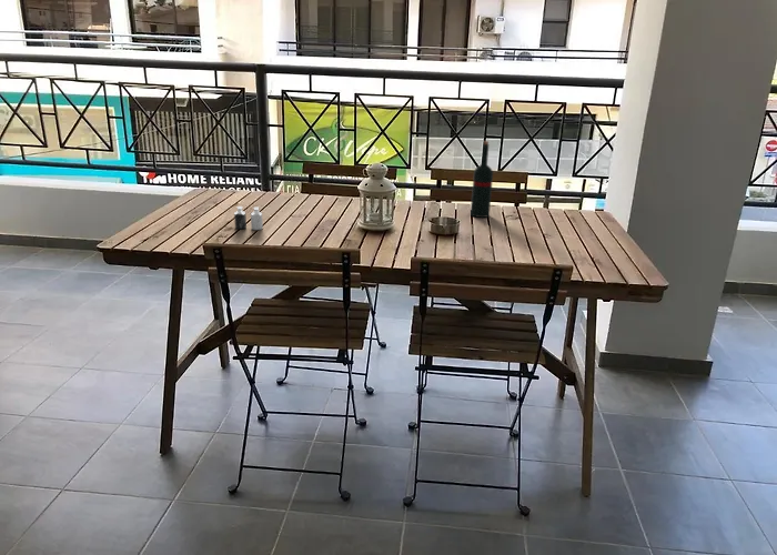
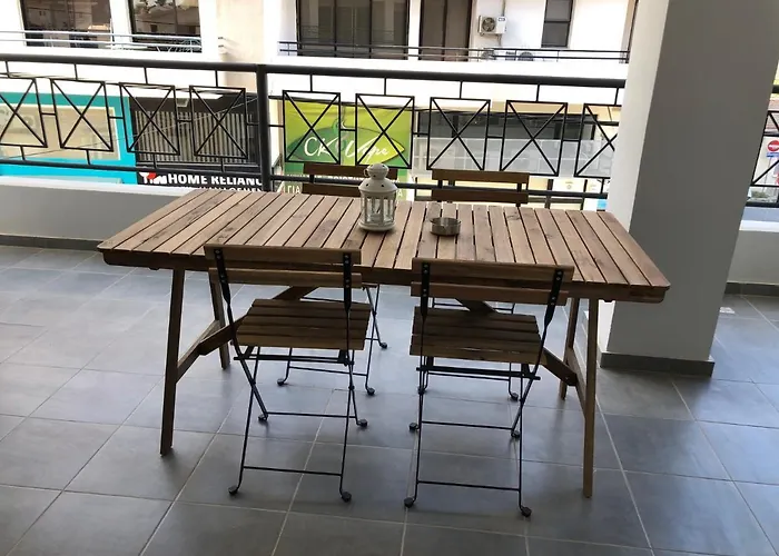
- wine bottle [470,140,494,219]
- candle [233,205,264,231]
